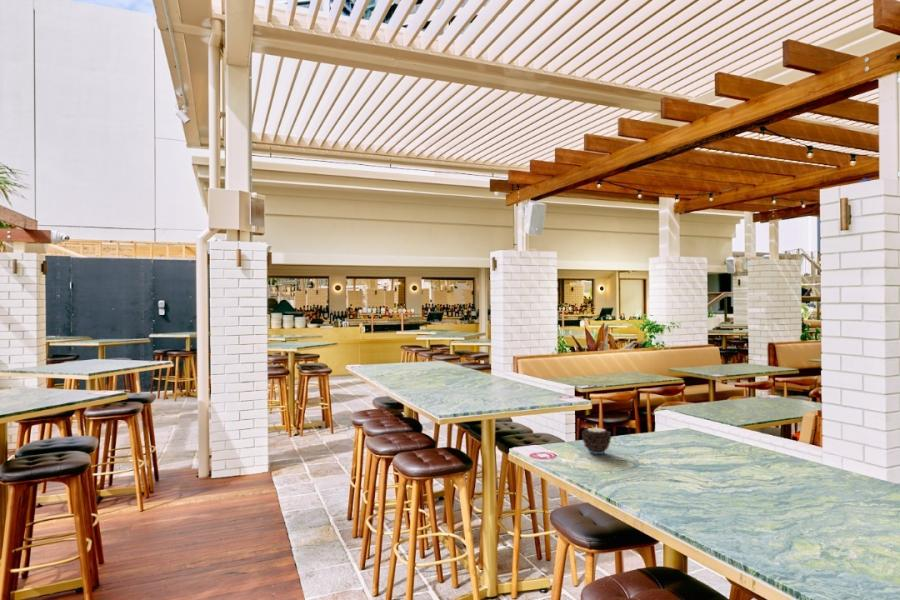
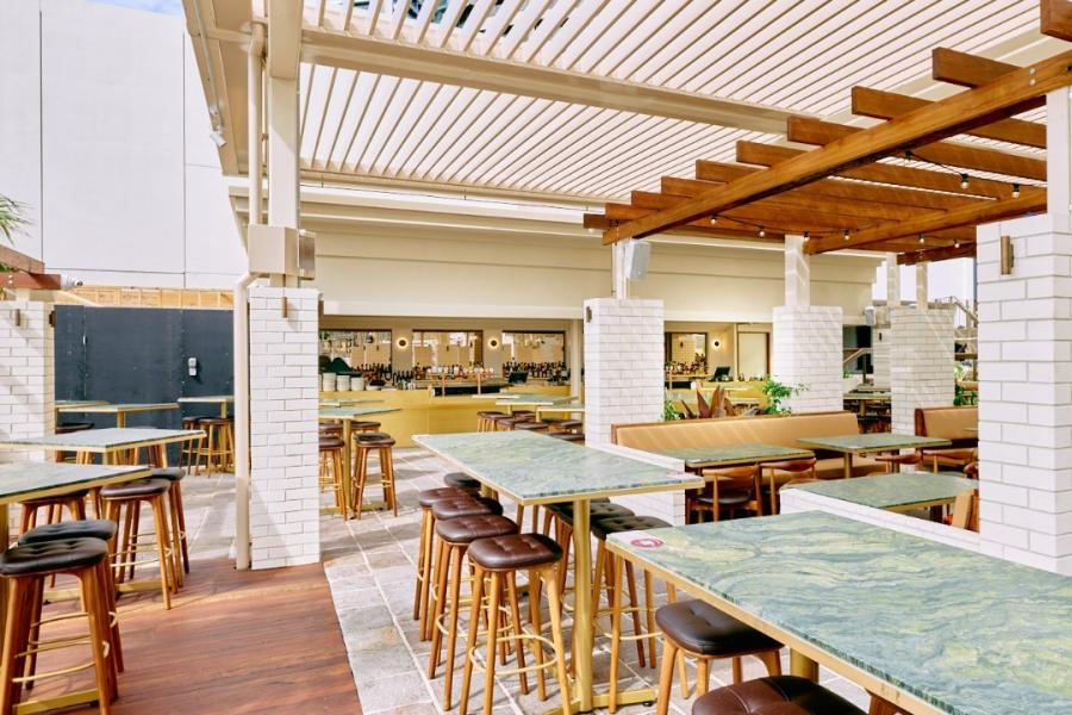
- candle [581,424,613,455]
